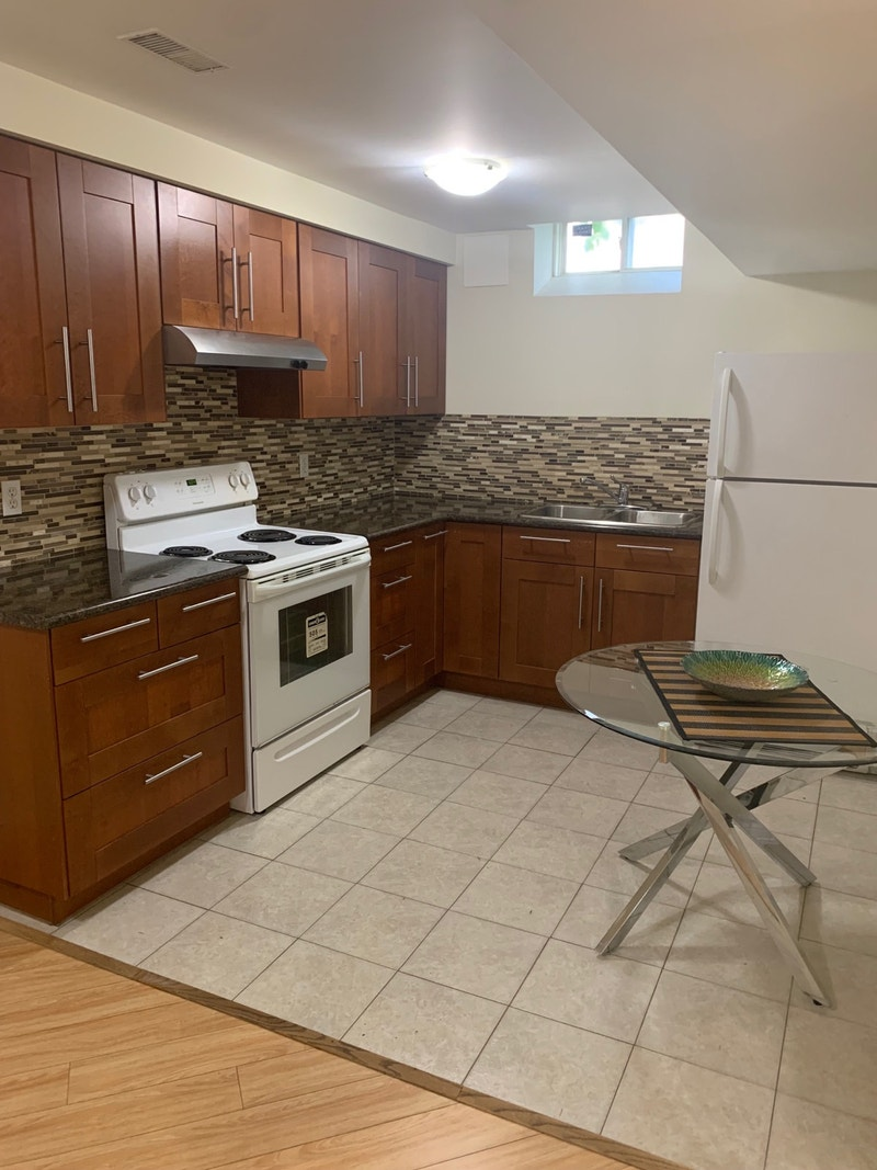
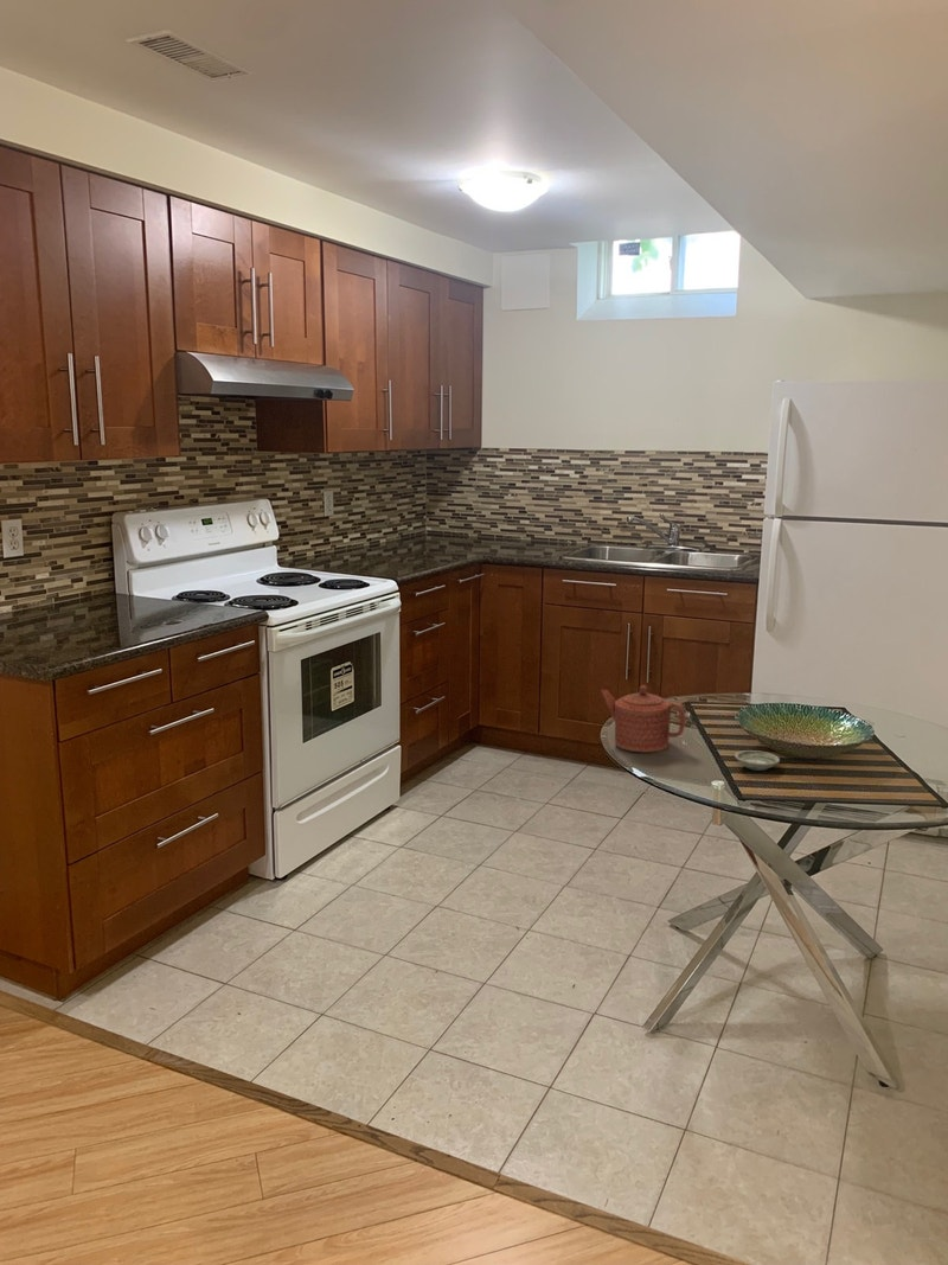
+ saucer [734,749,781,772]
+ teapot [600,684,686,754]
